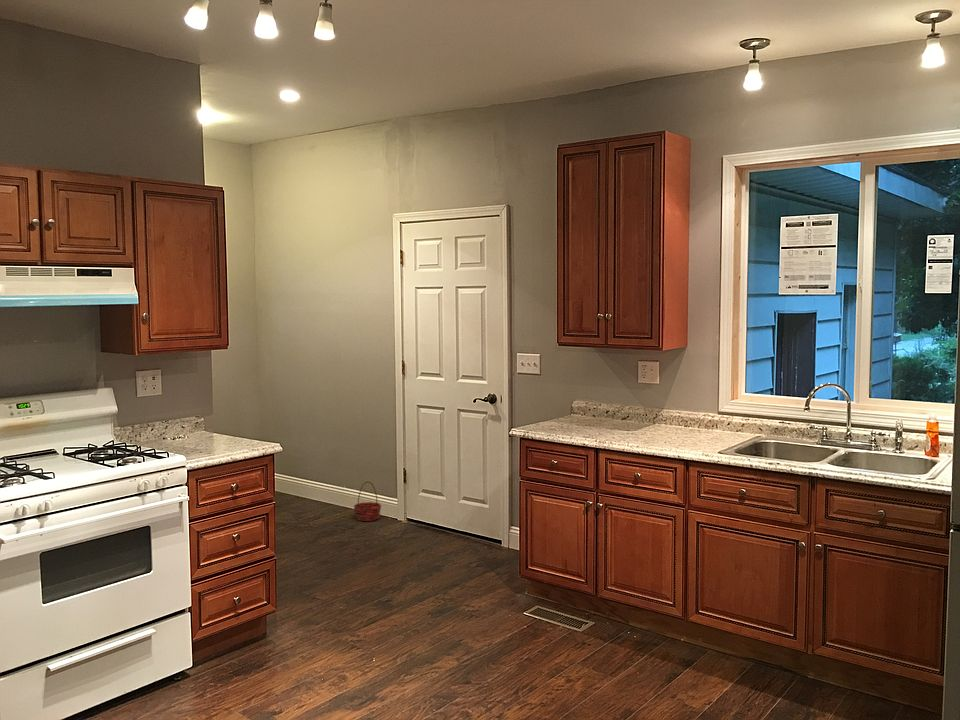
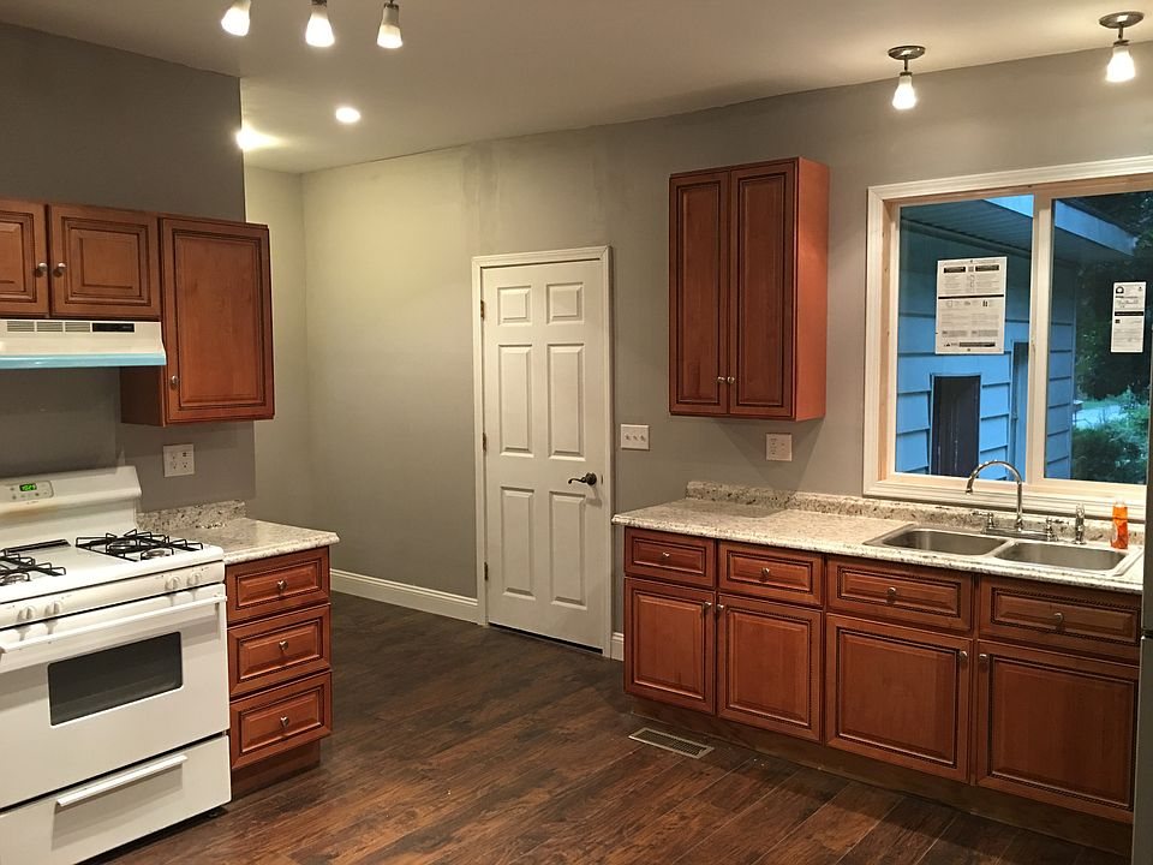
- basket [353,481,382,522]
